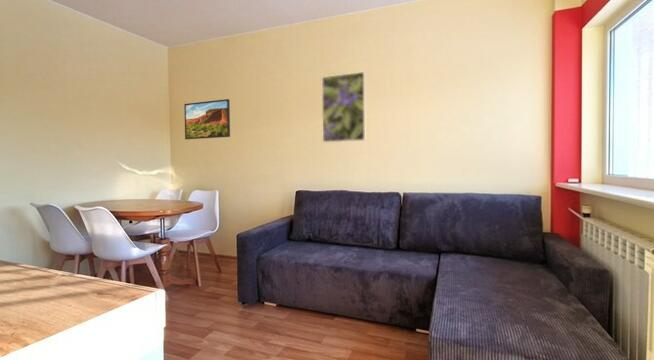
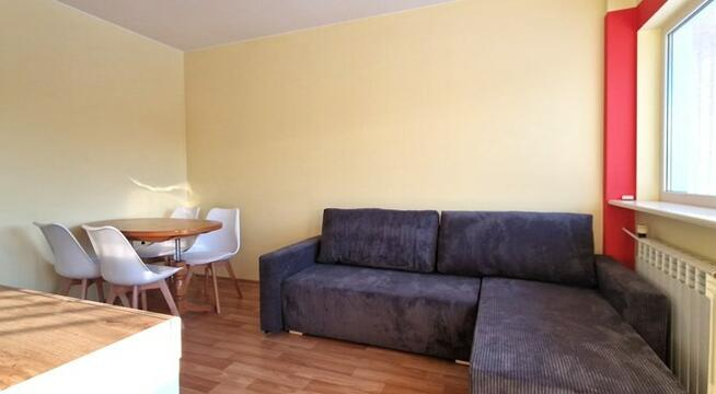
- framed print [183,98,231,140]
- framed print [321,71,366,143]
